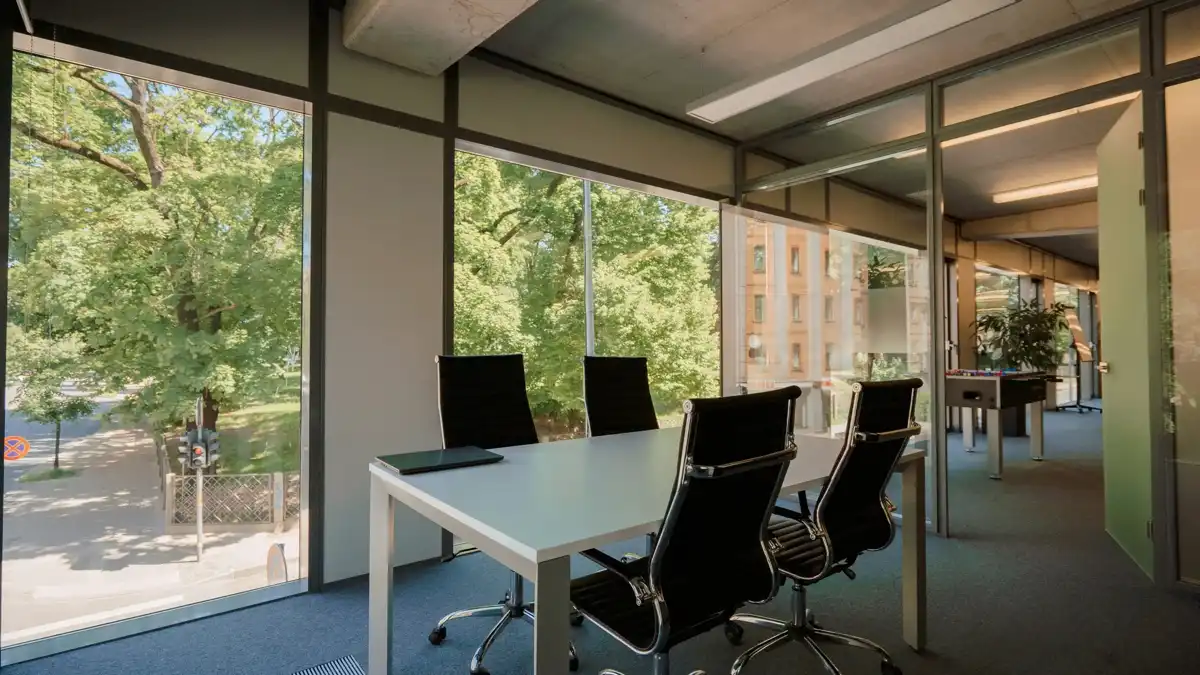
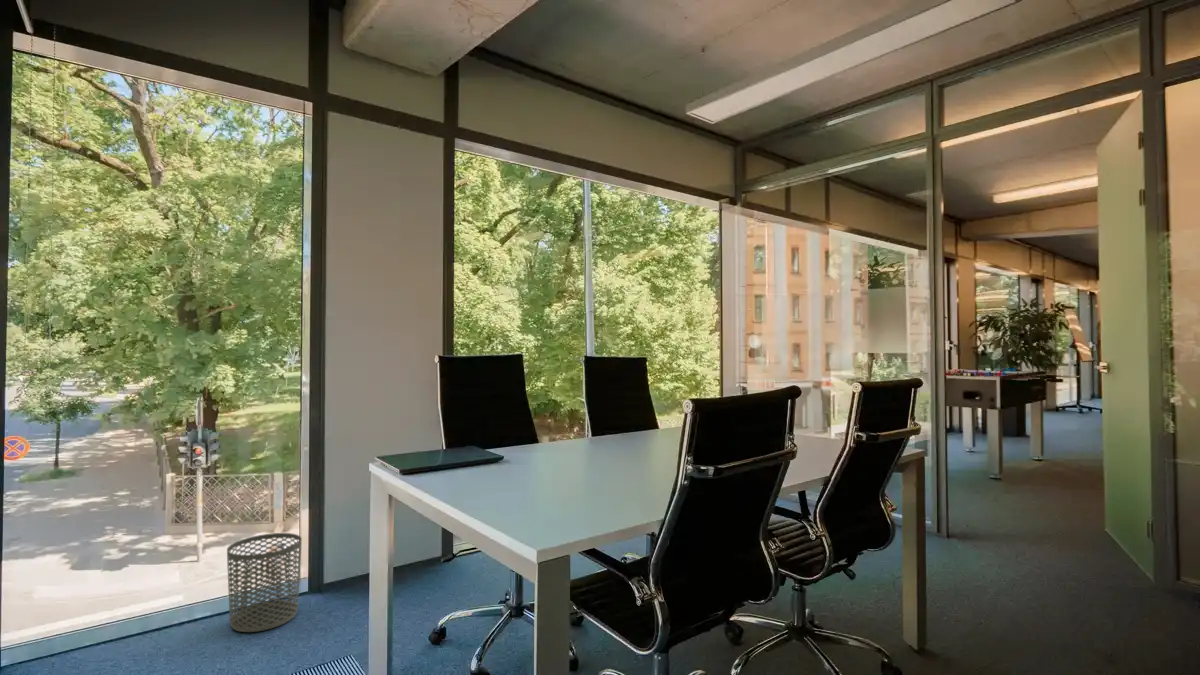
+ waste bin [226,532,303,633]
